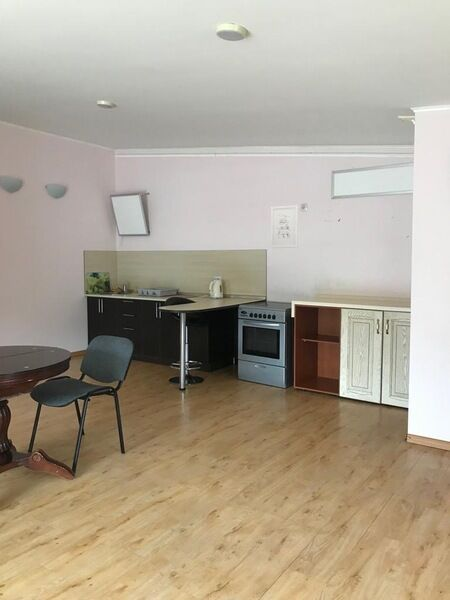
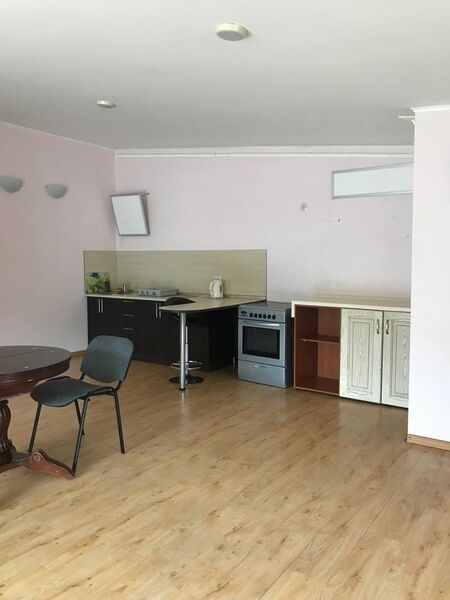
- wall art [270,204,299,249]
